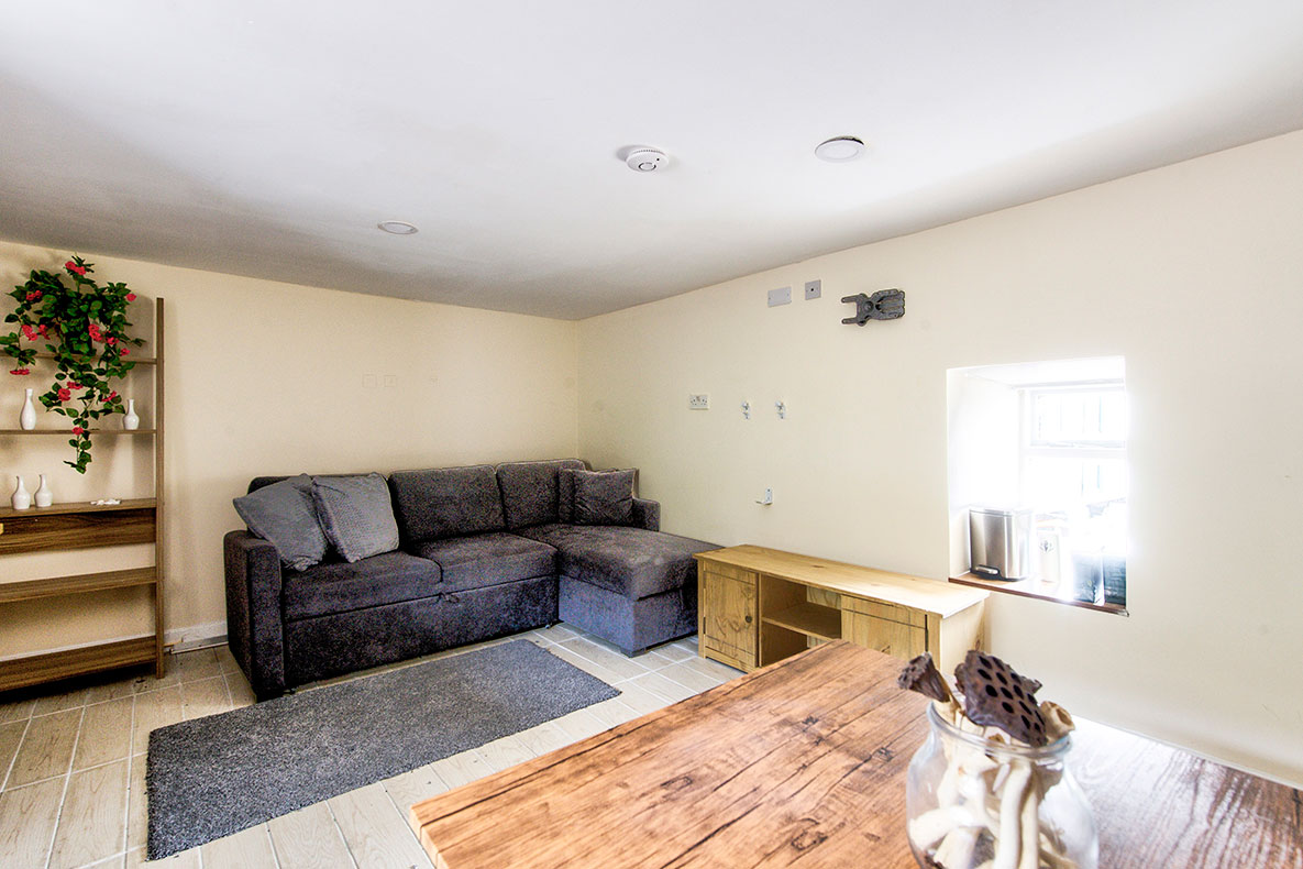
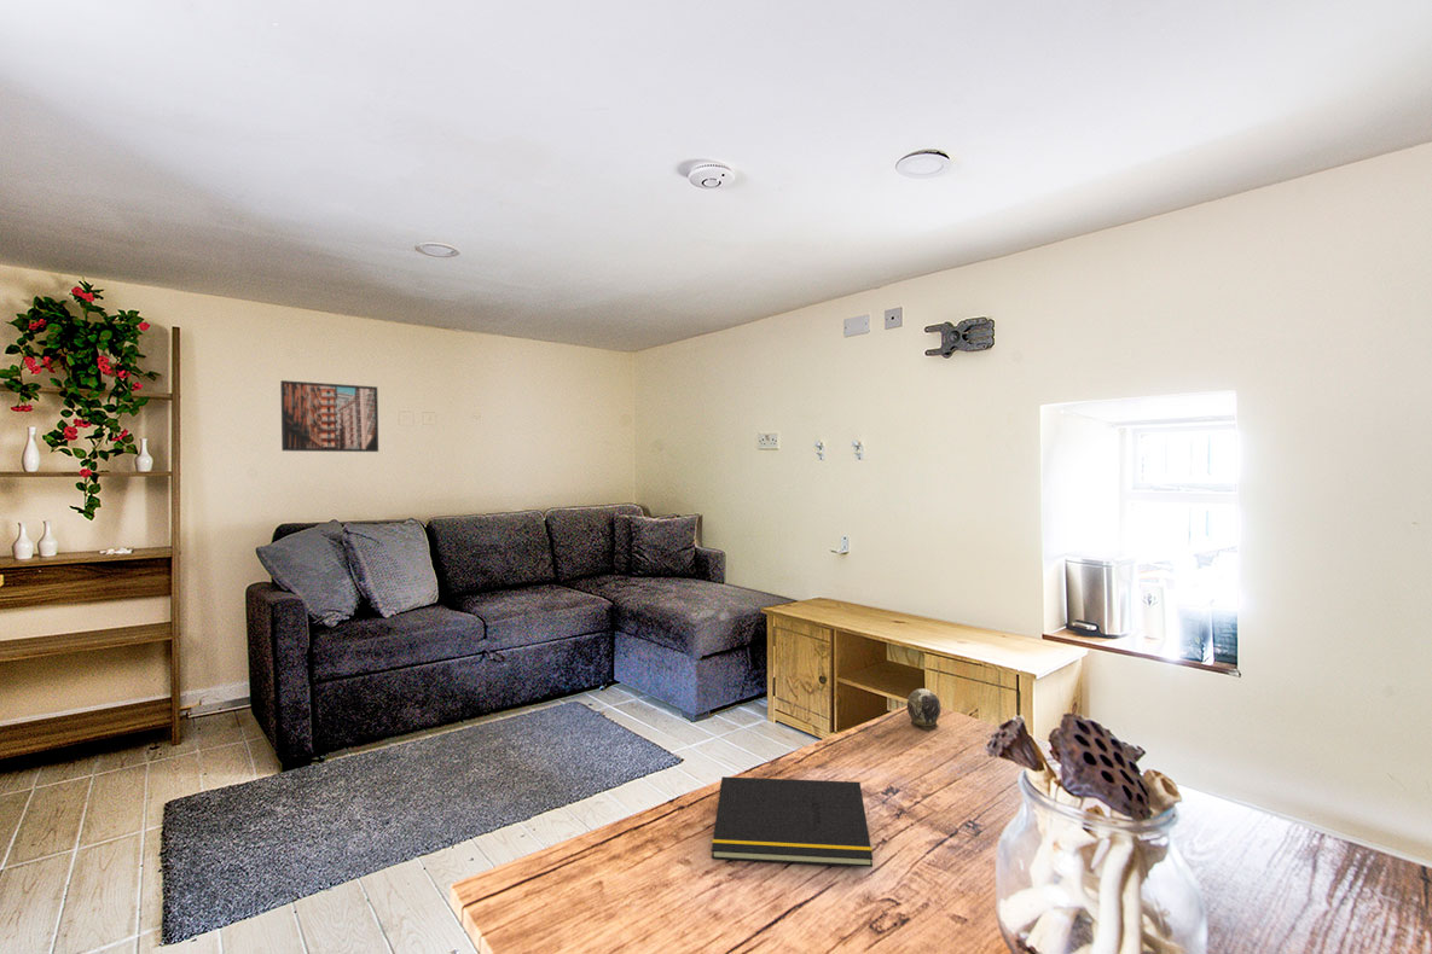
+ decorative egg [906,687,941,731]
+ notepad [711,775,874,868]
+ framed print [279,379,379,453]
